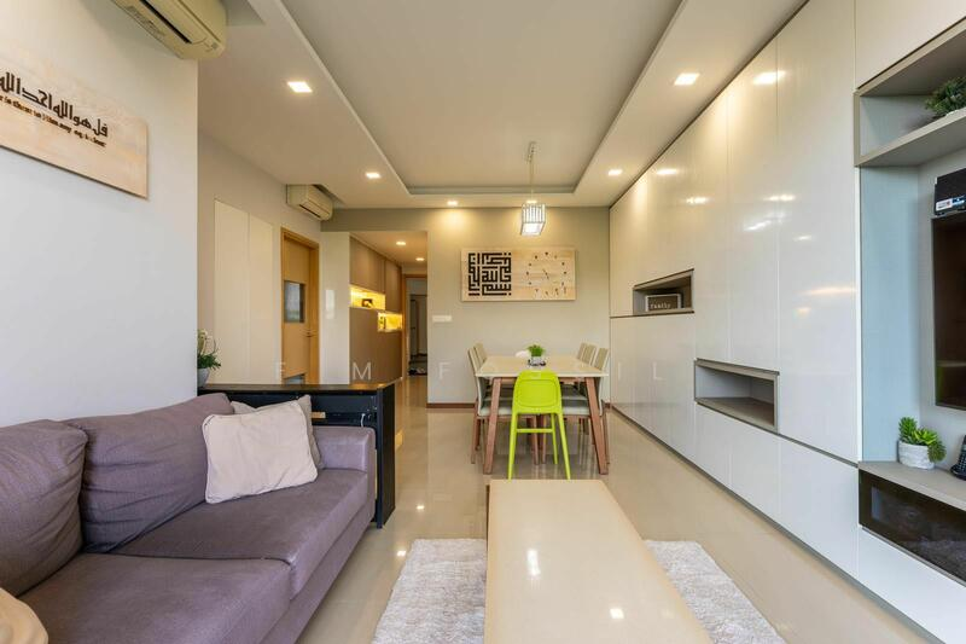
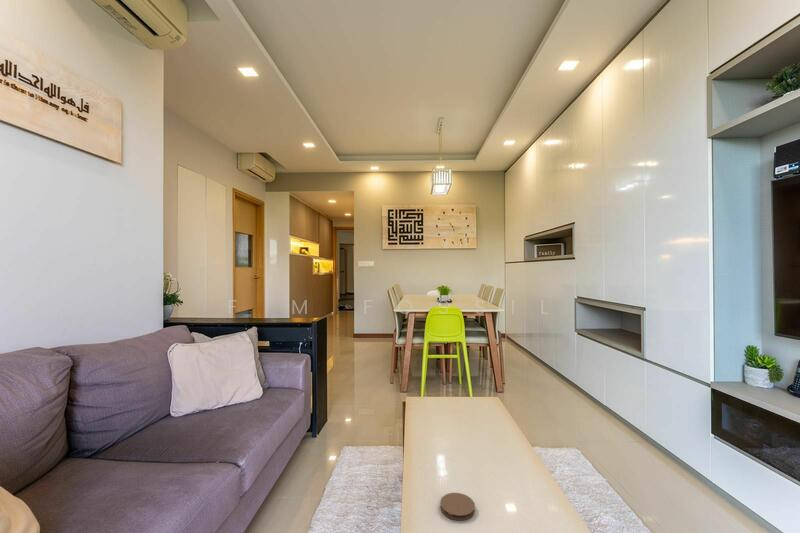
+ coaster [439,492,476,521]
